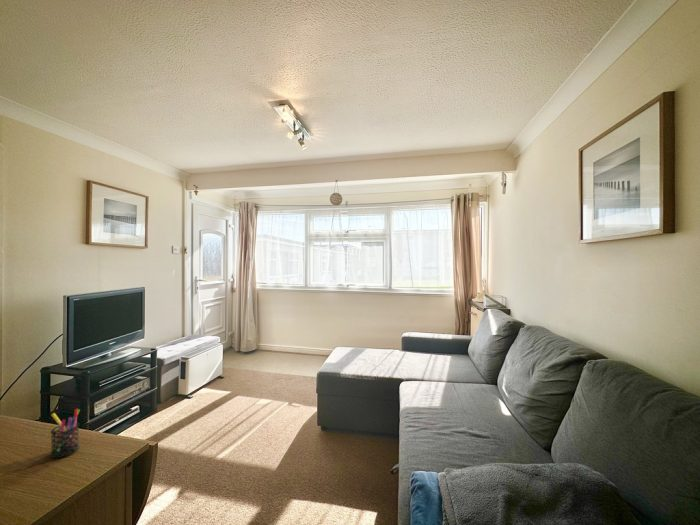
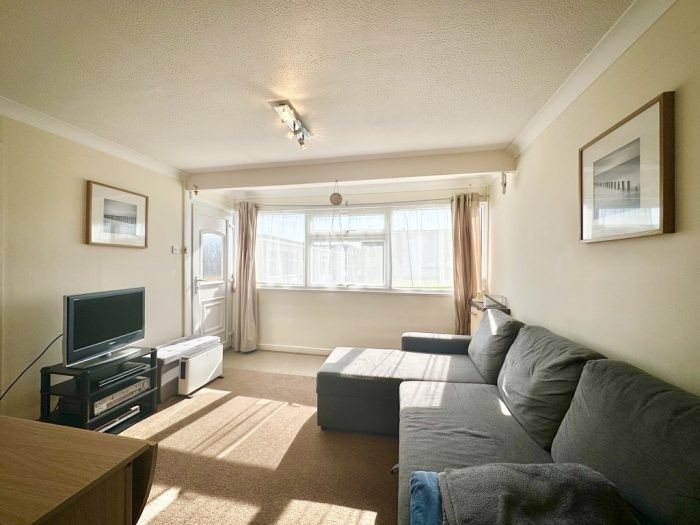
- pen holder [50,408,81,459]
